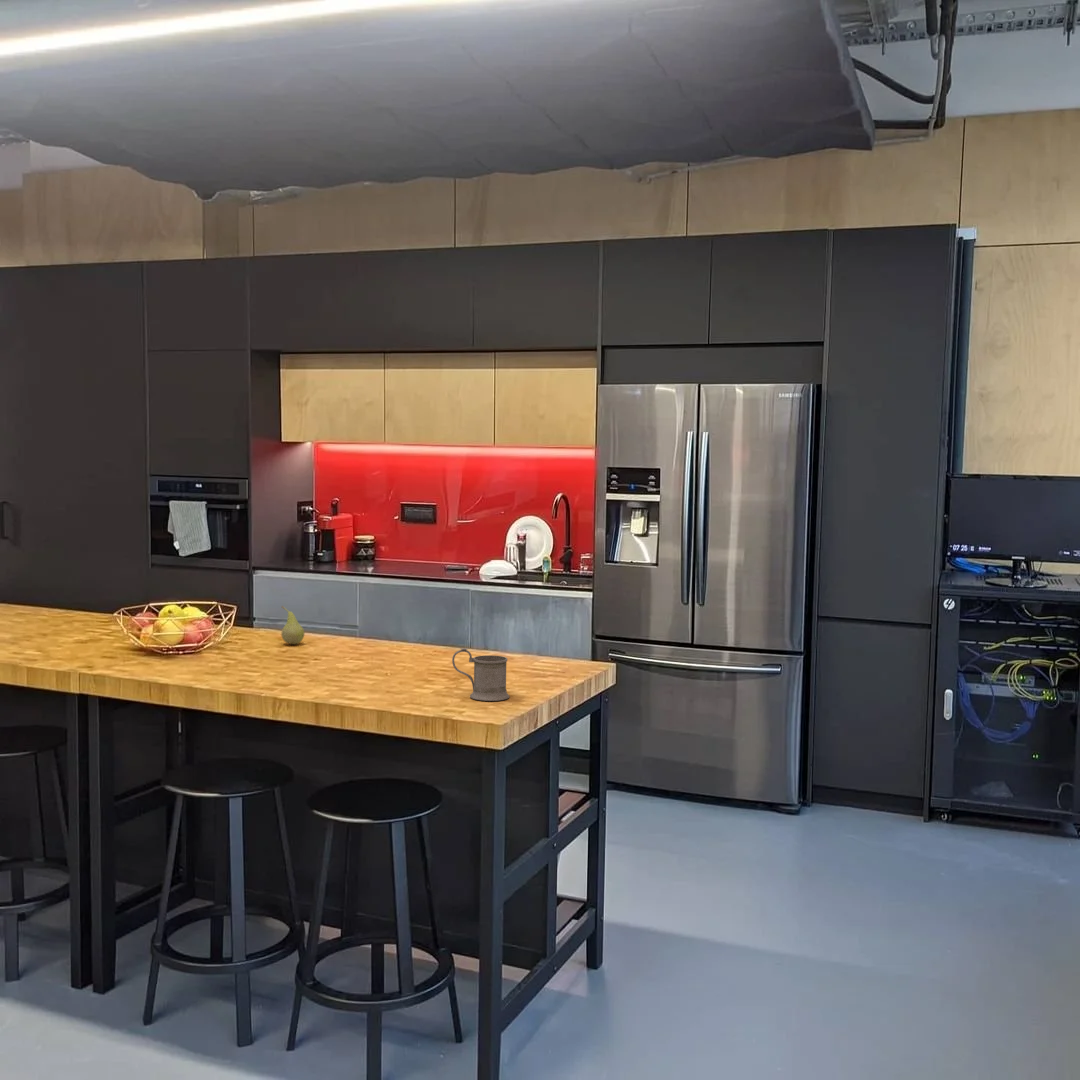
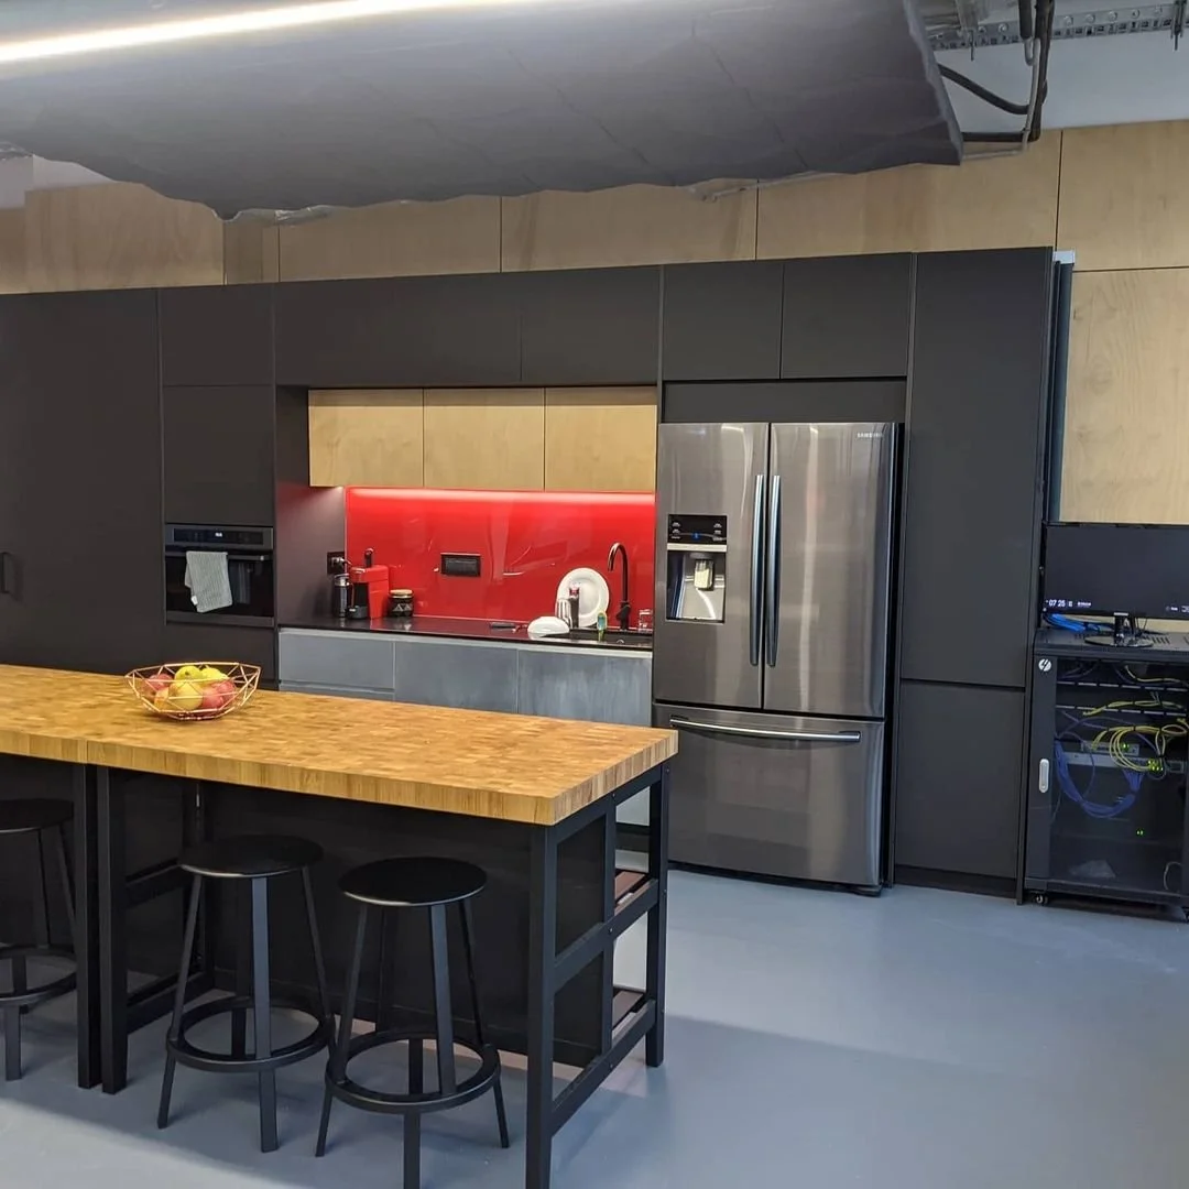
- mug [451,647,510,702]
- fruit [280,605,305,645]
